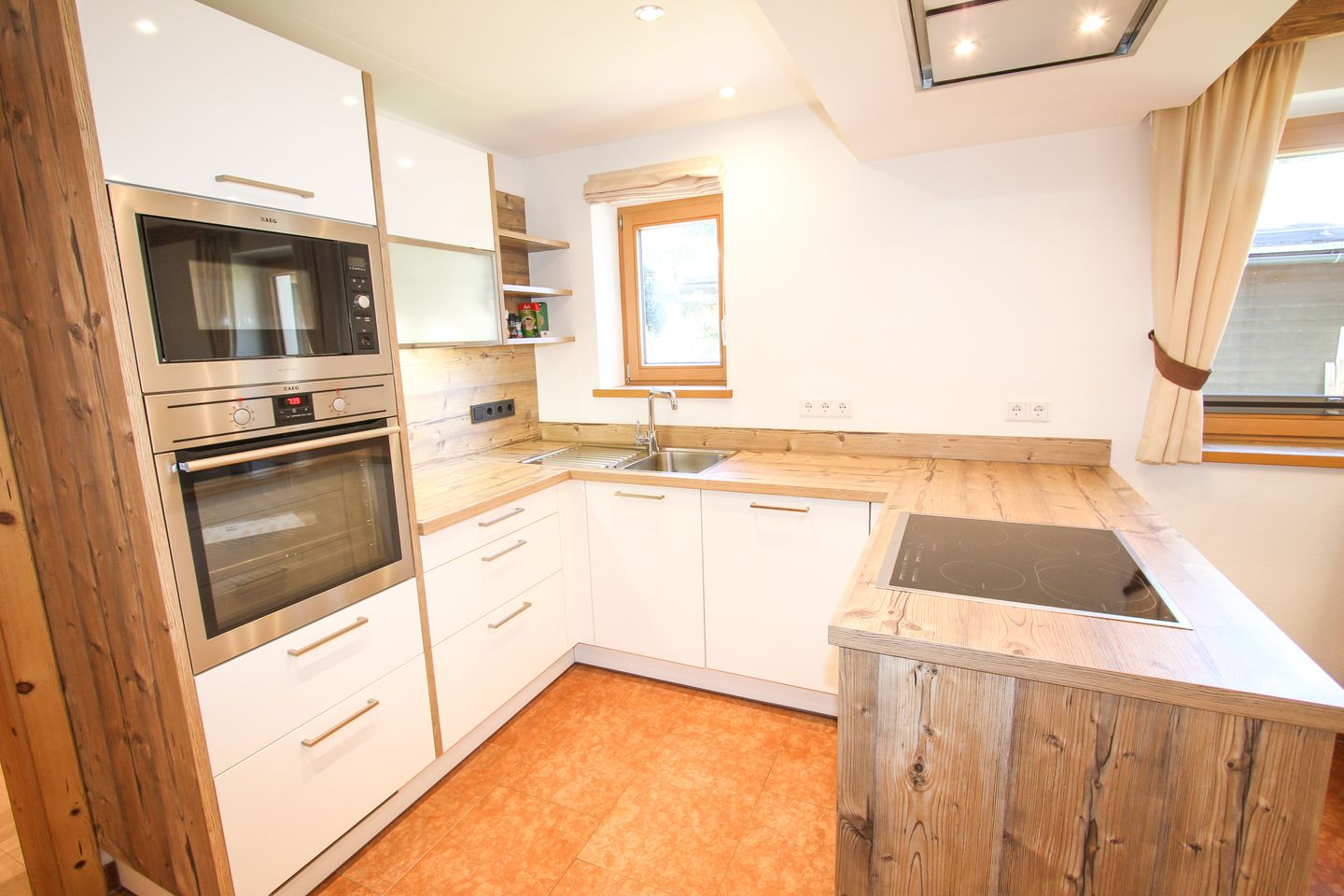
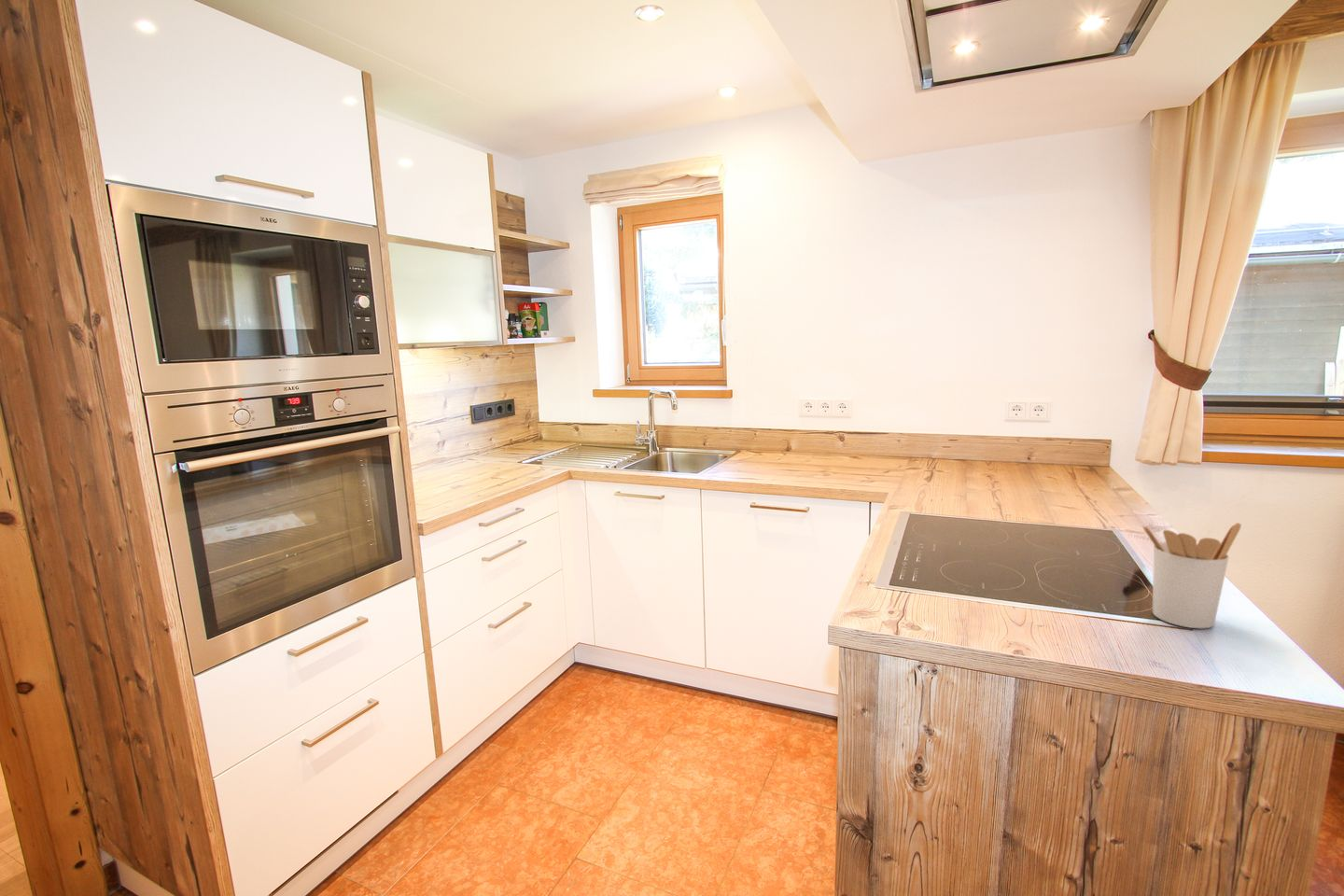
+ utensil holder [1141,522,1242,629]
